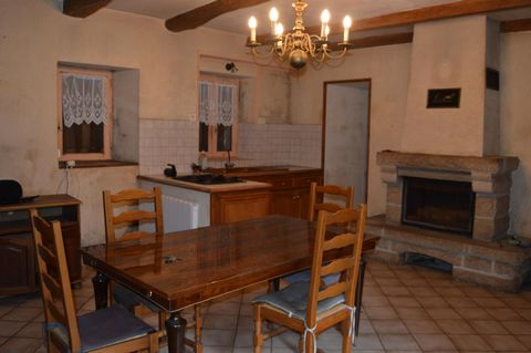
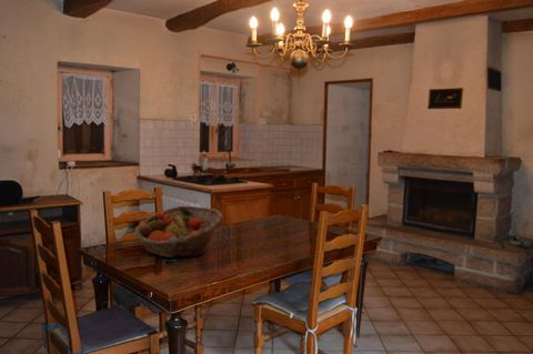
+ fruit basket [133,205,223,259]
